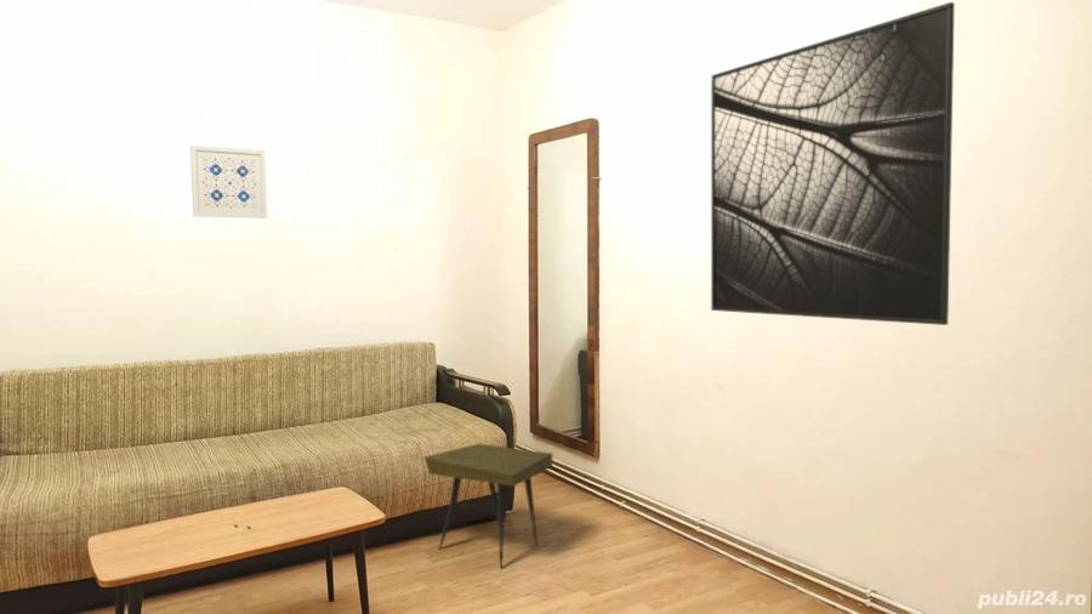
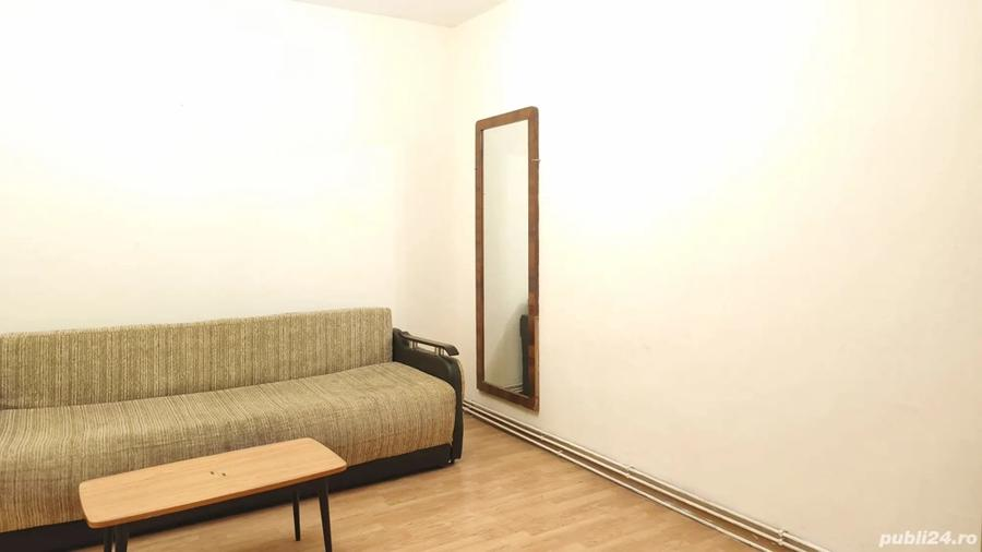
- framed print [710,1,956,326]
- wall art [189,144,268,220]
- side table [422,443,553,569]
